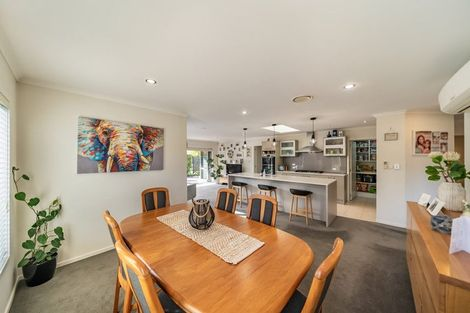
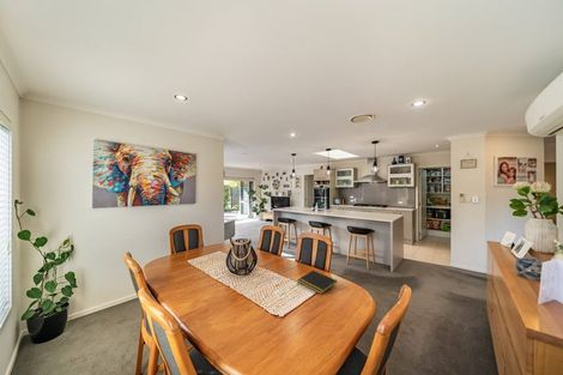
+ notepad [297,270,338,295]
